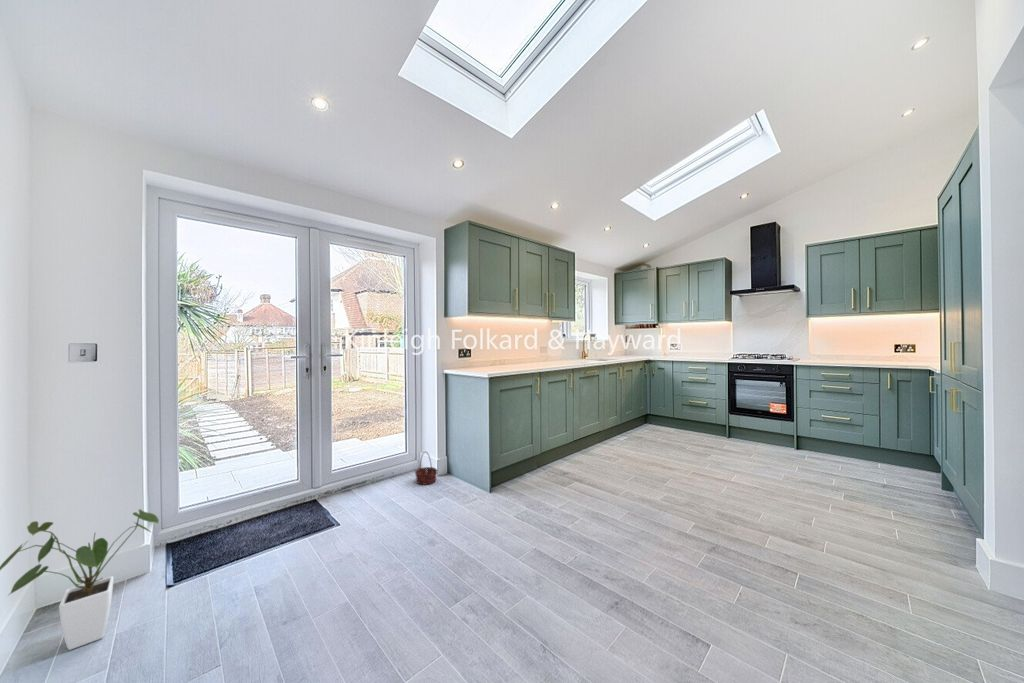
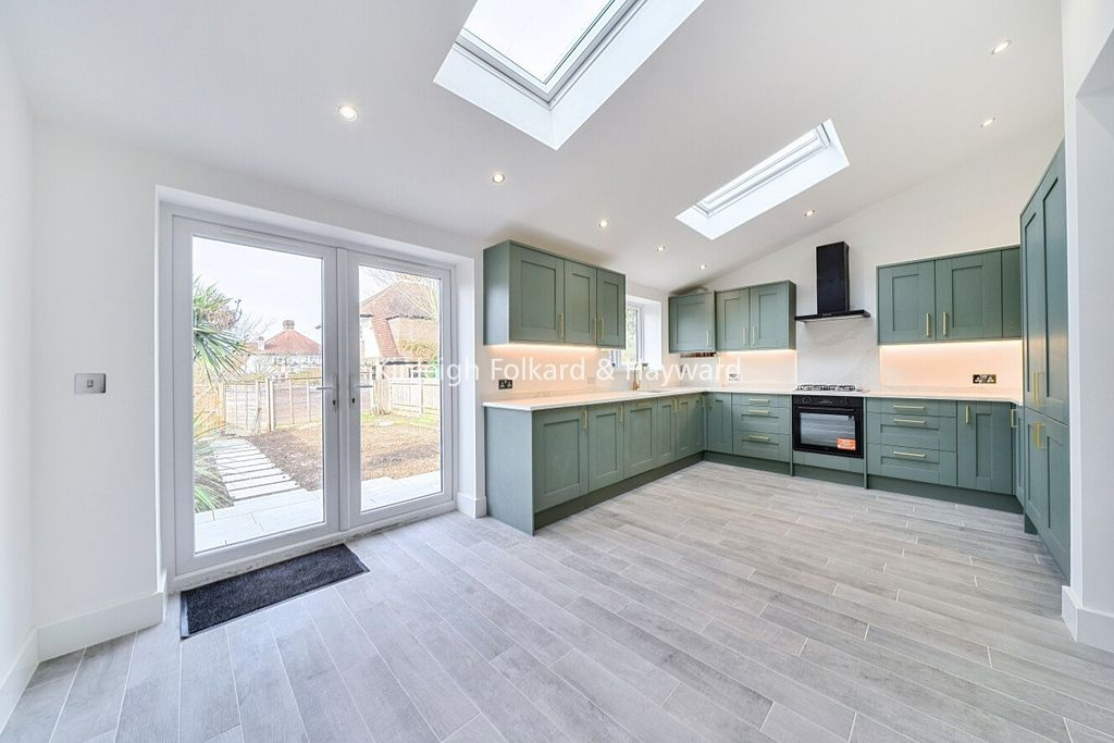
- basket [414,451,439,486]
- house plant [0,508,160,651]
